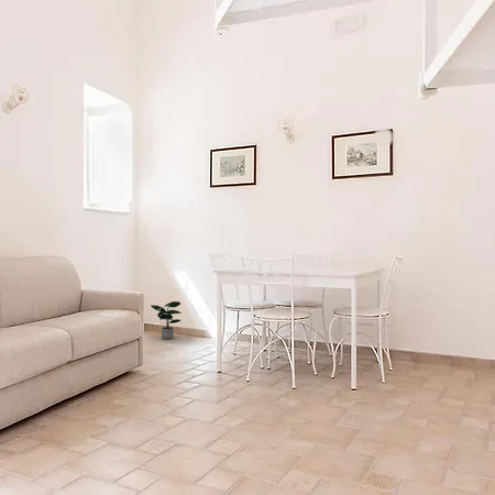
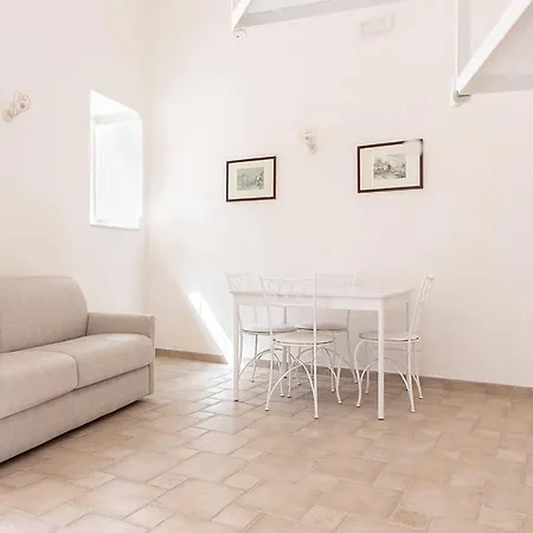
- potted plant [150,300,183,340]
